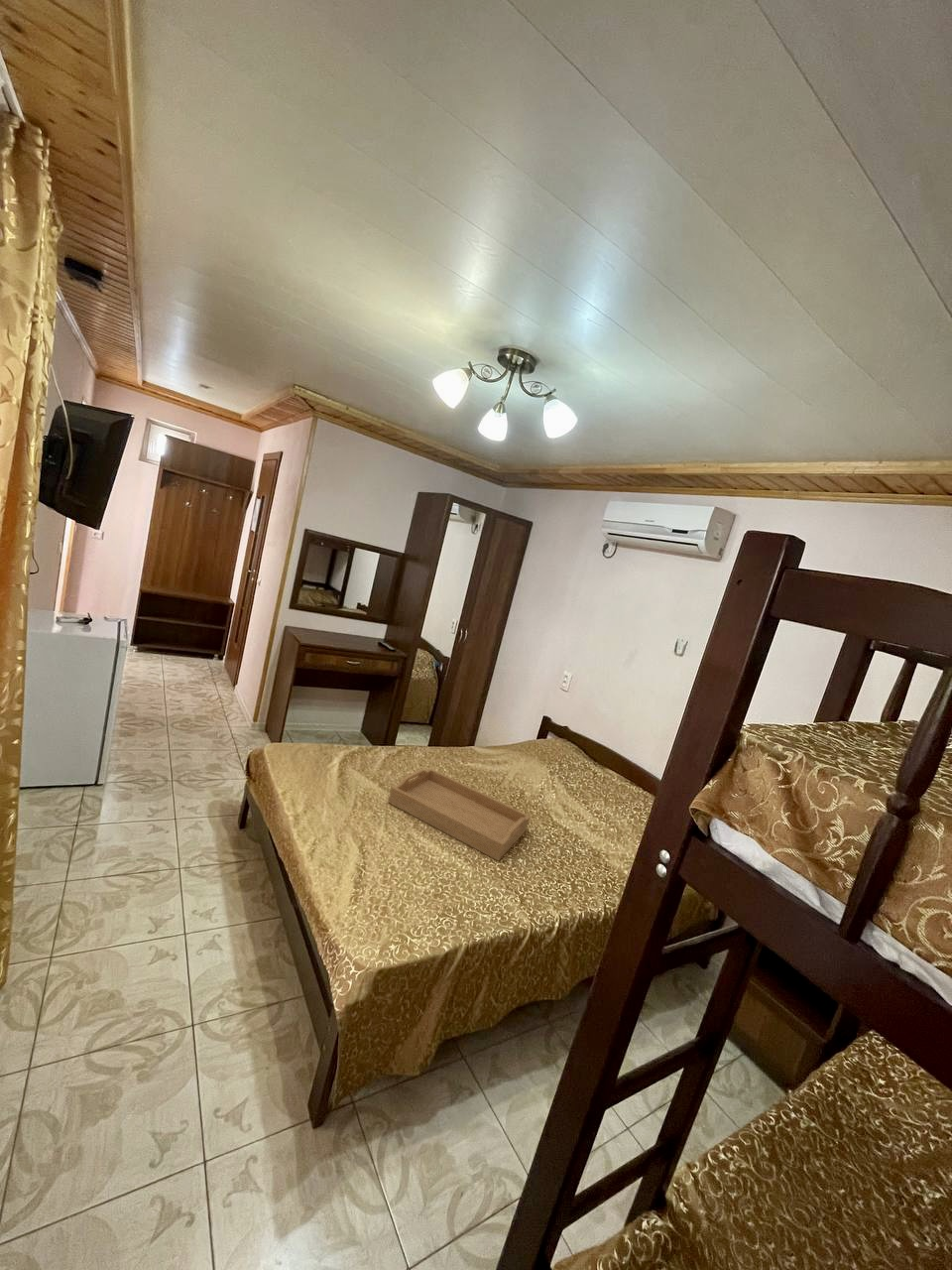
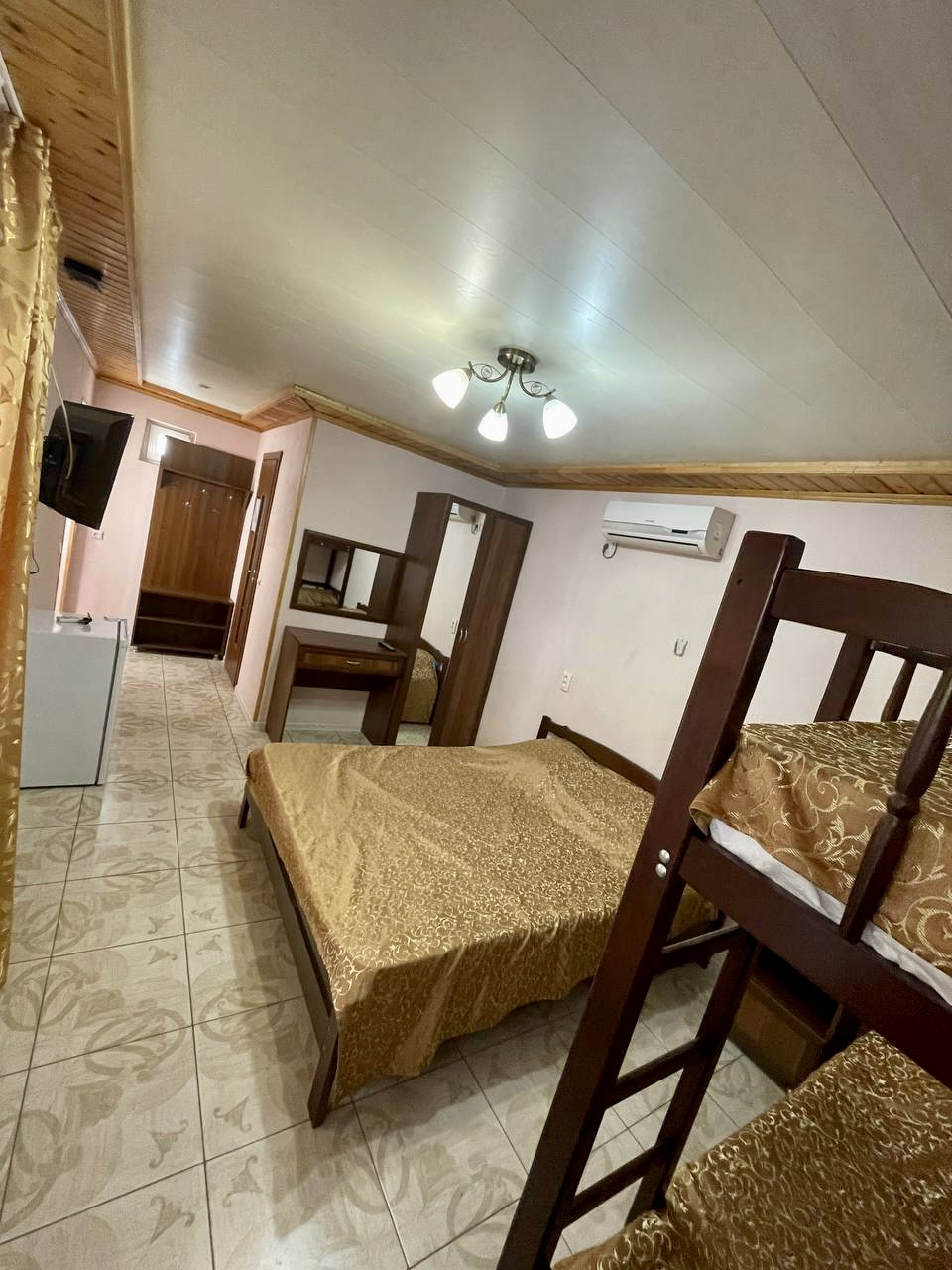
- serving tray [387,767,532,862]
